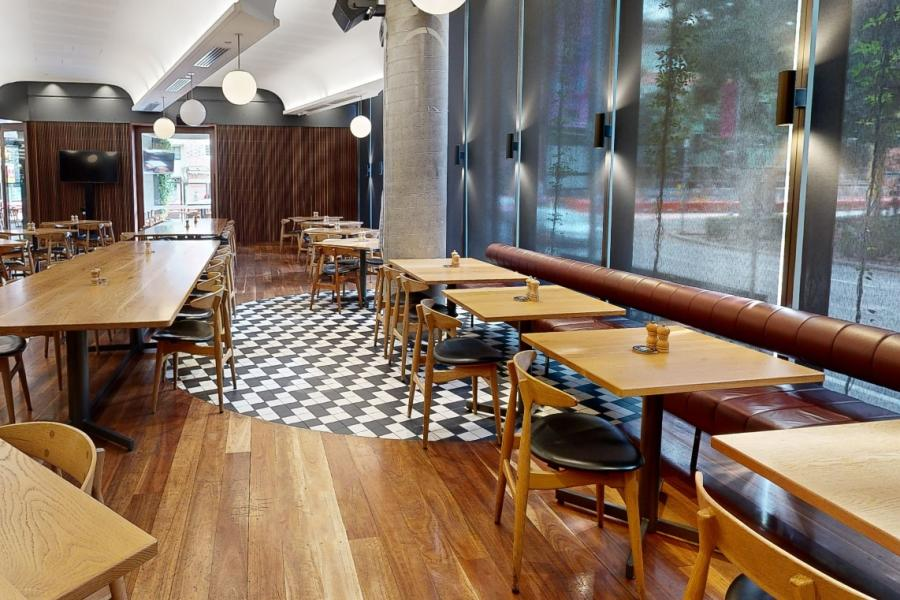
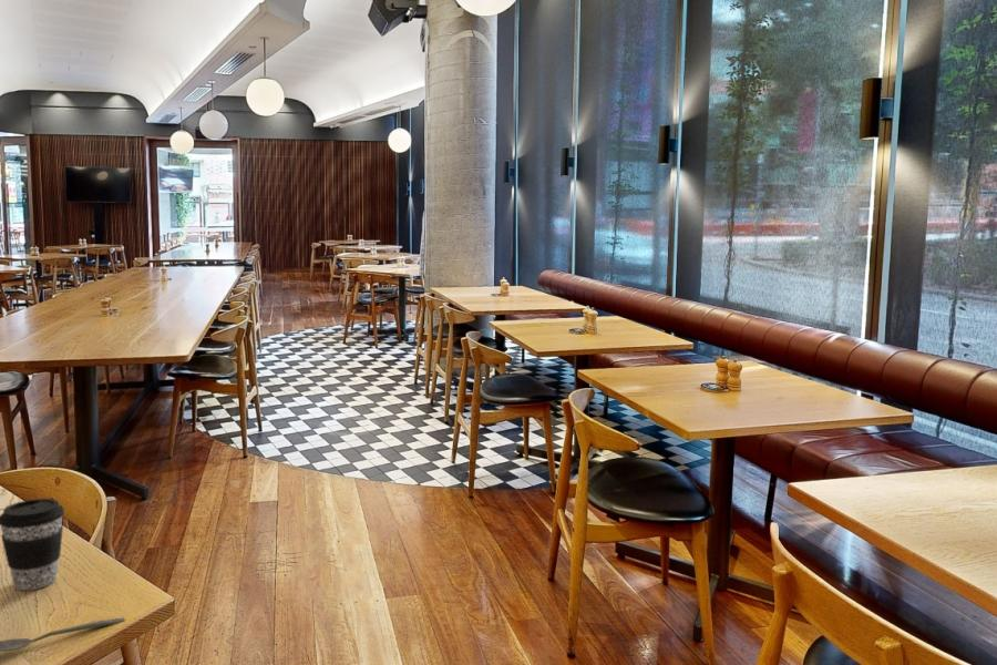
+ spoon [0,616,127,653]
+ coffee cup [0,498,65,591]
